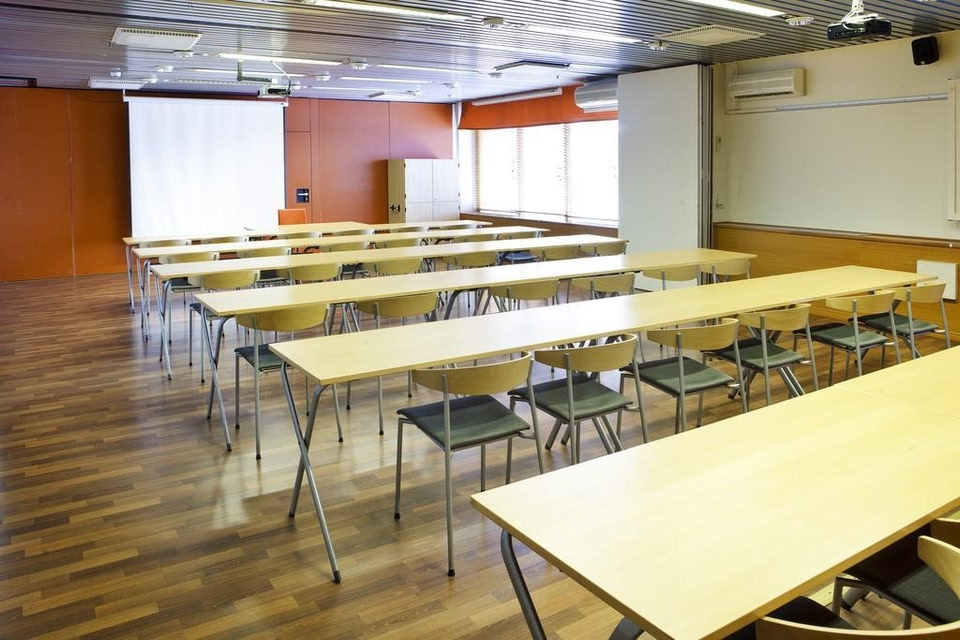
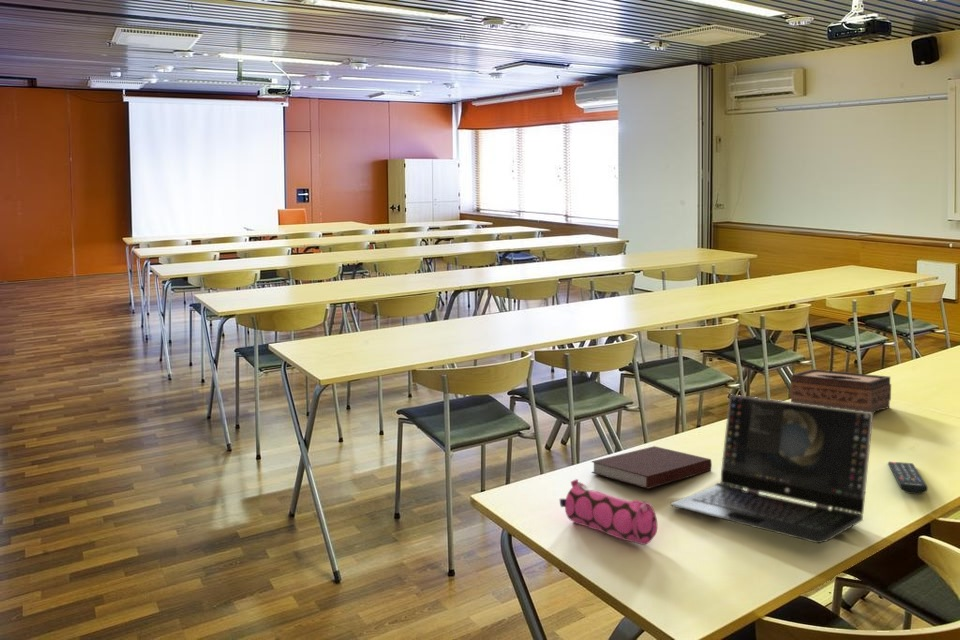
+ notebook [590,445,713,490]
+ remote control [887,461,929,495]
+ tissue box [789,368,892,415]
+ pencil case [559,478,658,546]
+ laptop [670,394,874,544]
